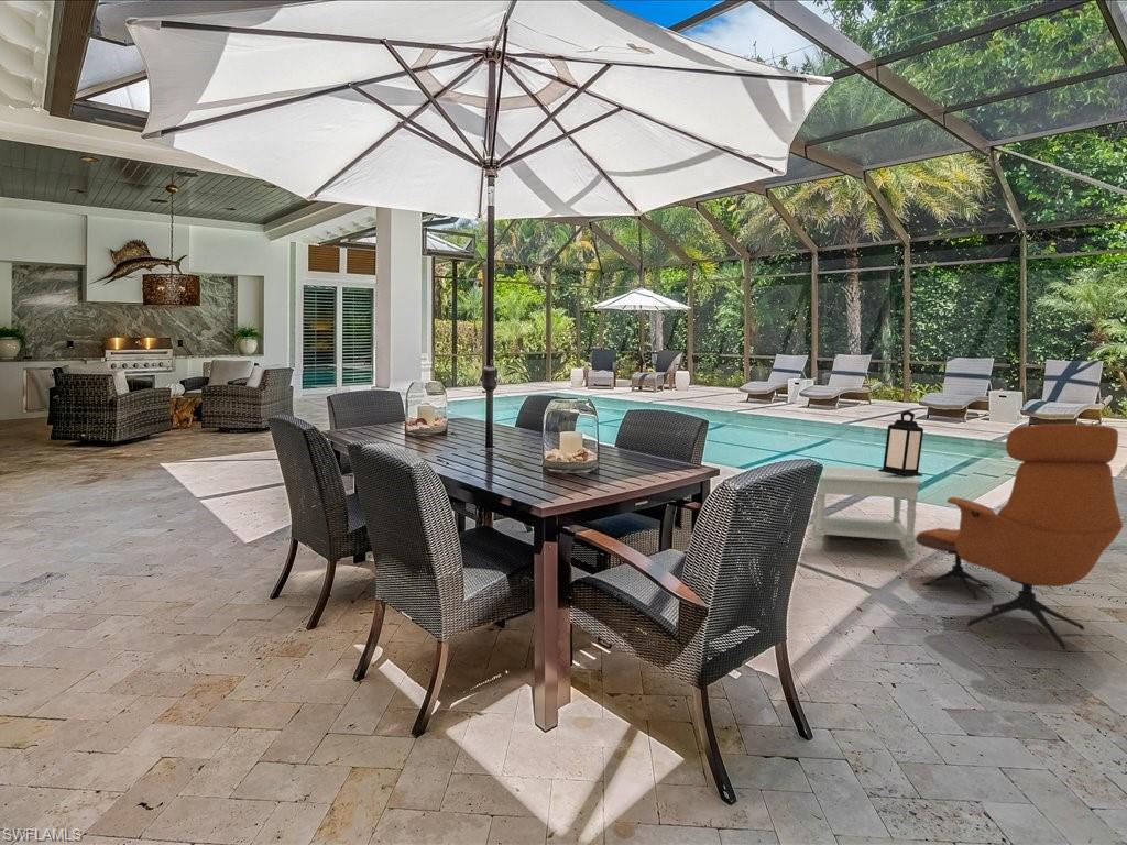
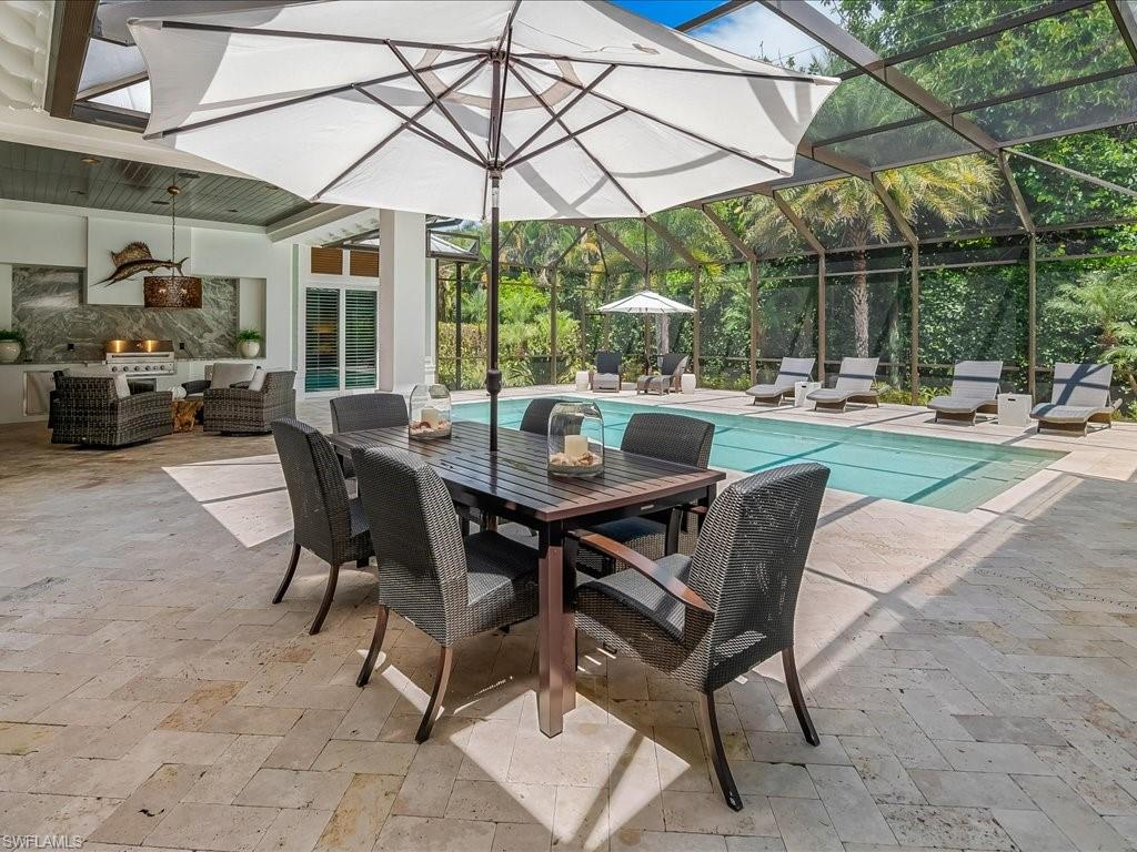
- side table [811,465,923,558]
- lantern [878,409,924,478]
- lounge chair [916,422,1124,650]
